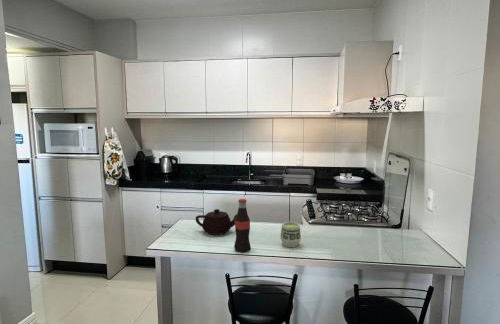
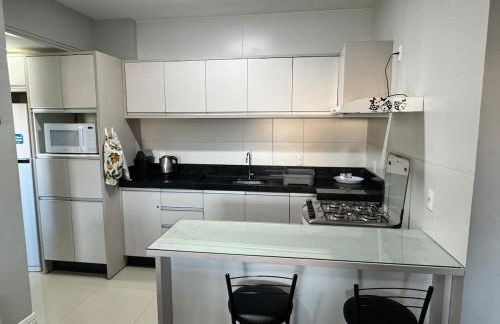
- cup [279,221,302,248]
- bottle [233,198,252,253]
- teapot [195,208,237,236]
